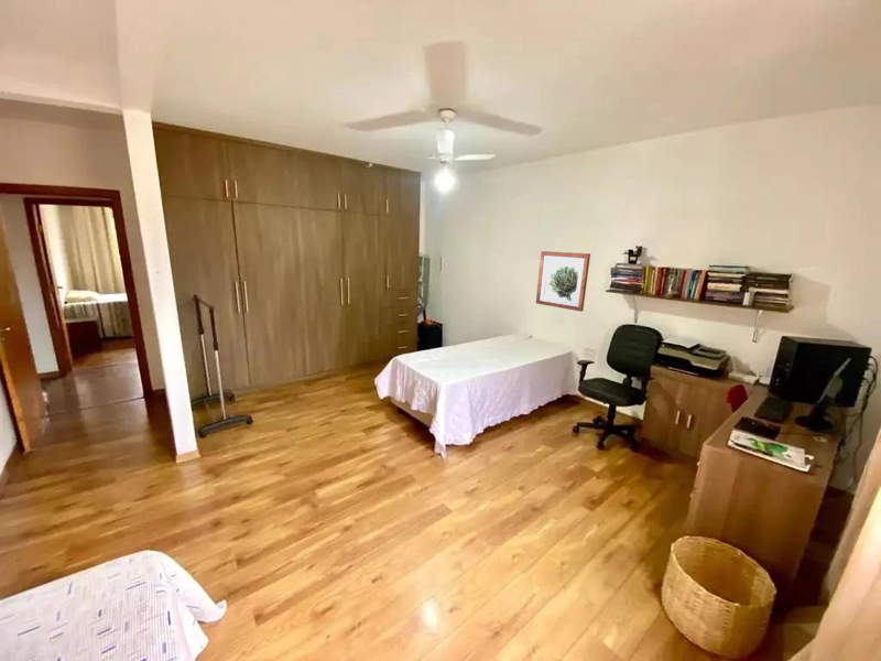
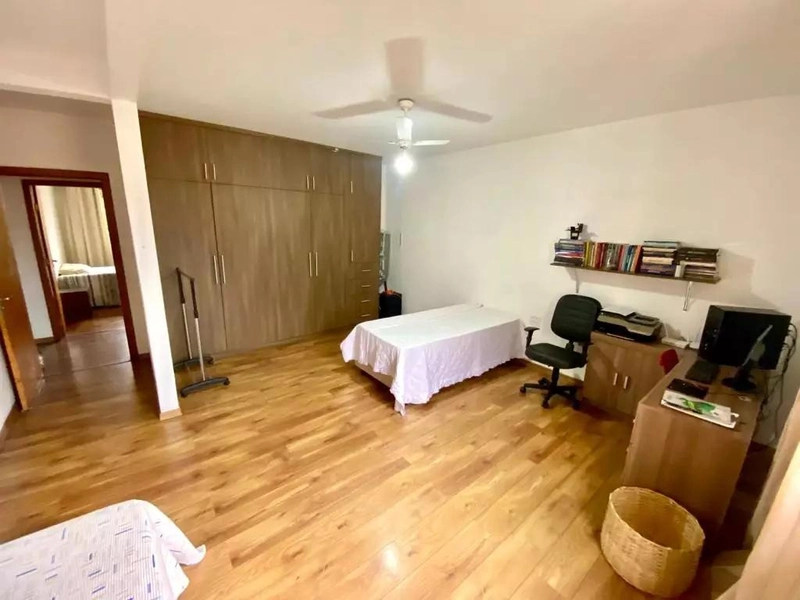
- wall art [535,250,591,313]
